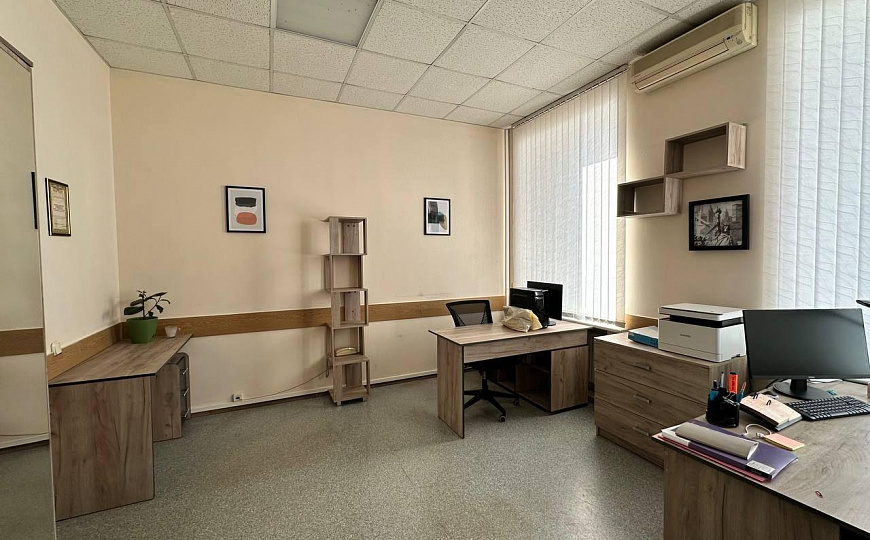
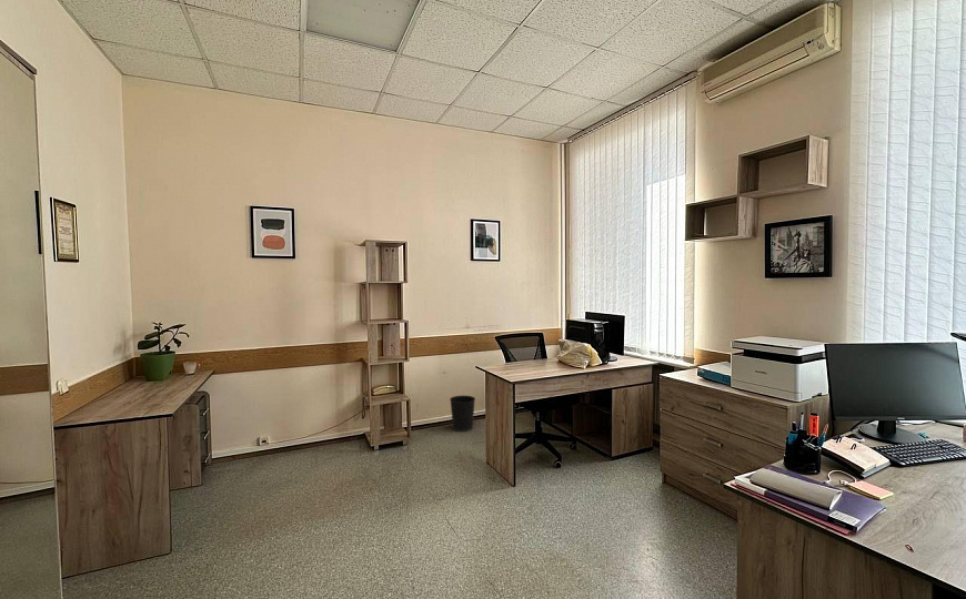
+ wastebasket [449,395,476,433]
